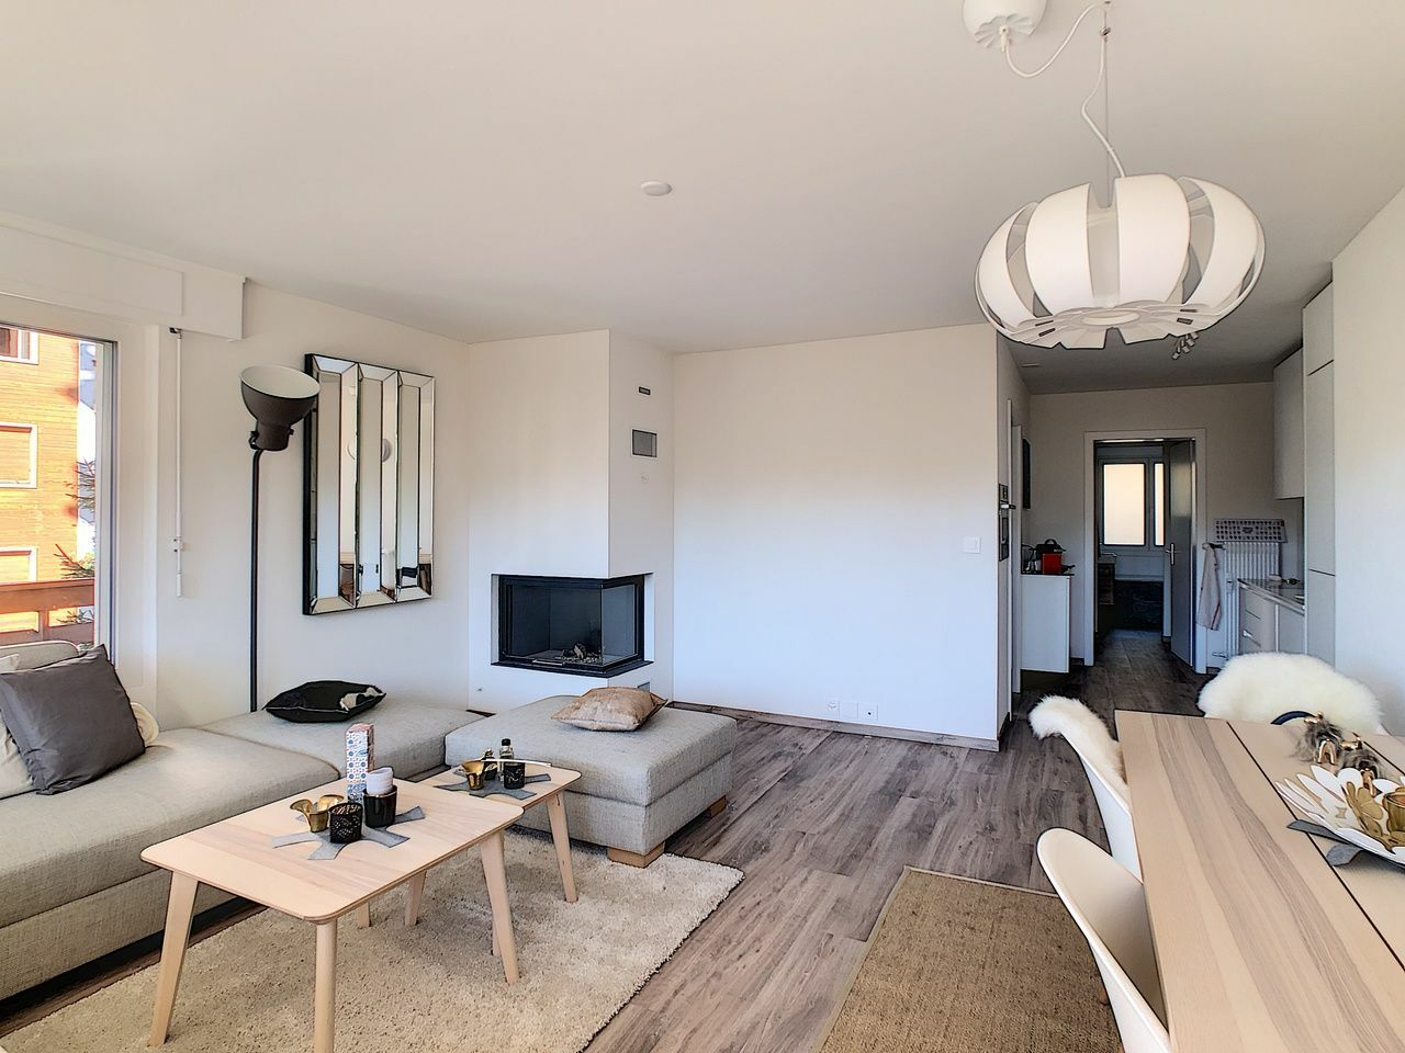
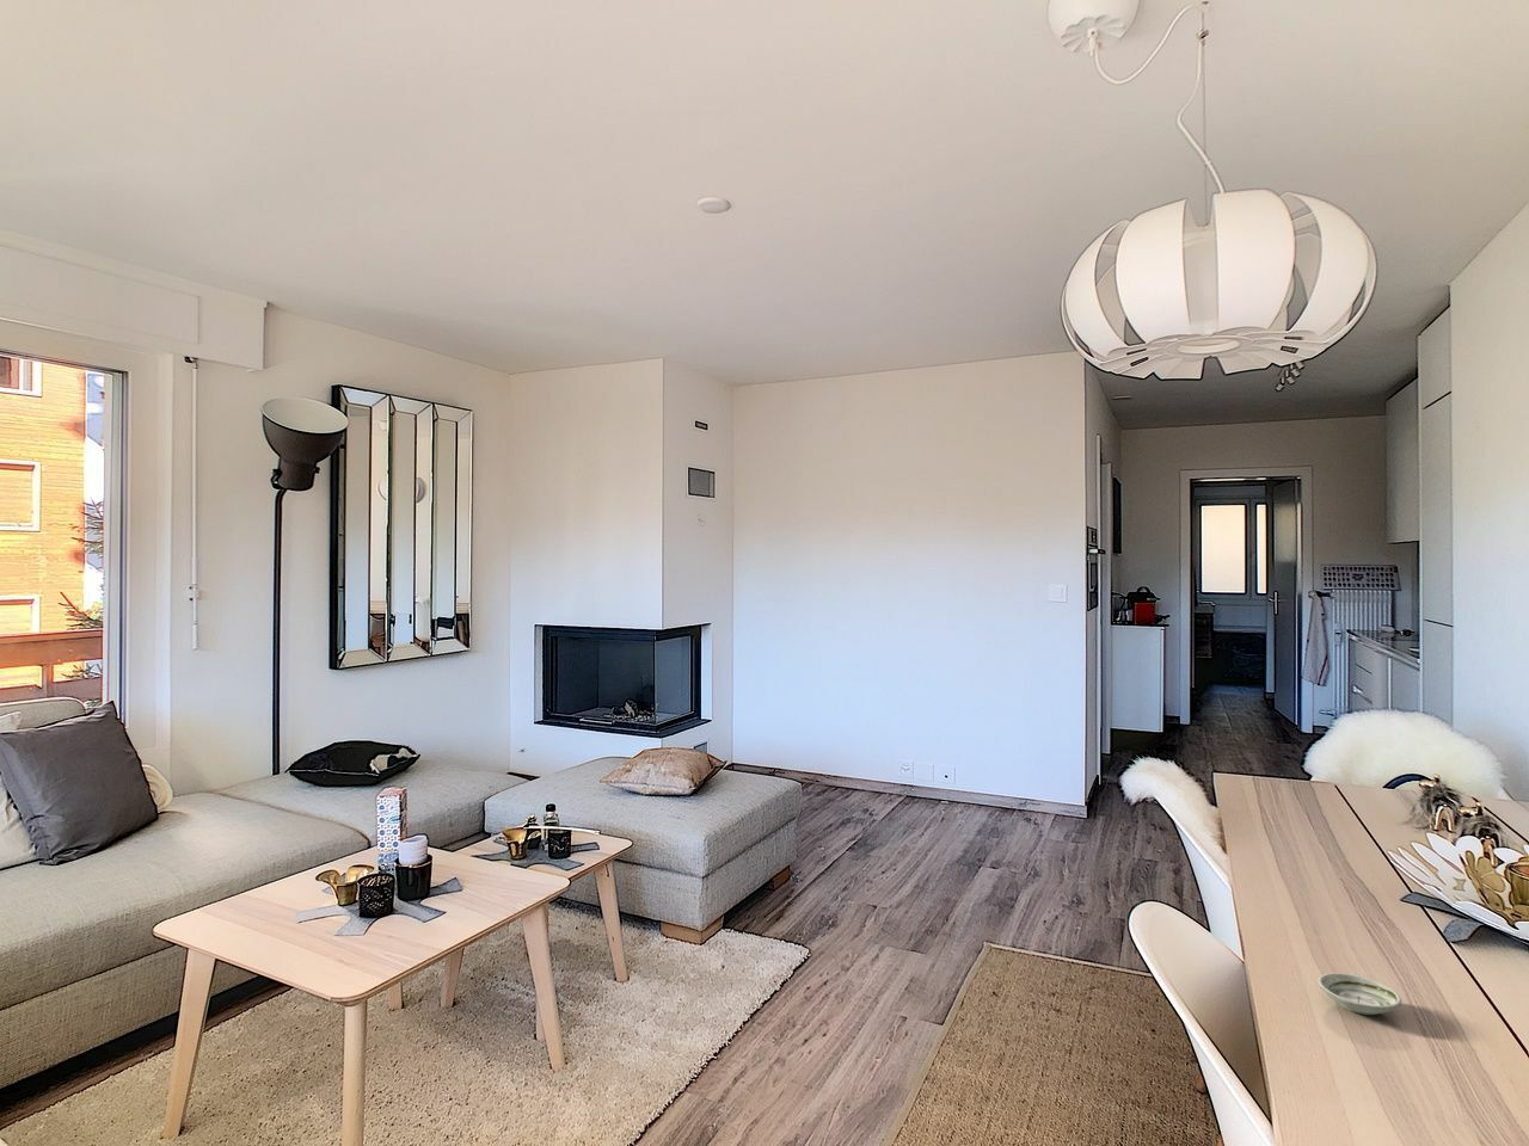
+ saucer [1316,971,1403,1016]
